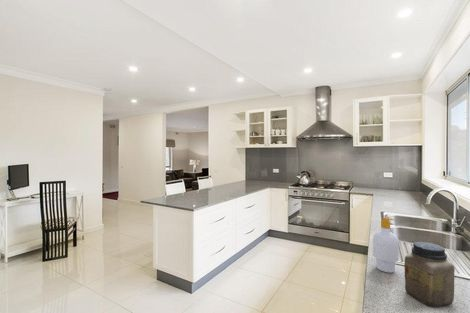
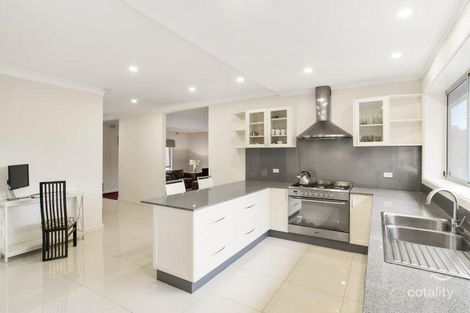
- soap bottle [372,216,400,274]
- jar [403,241,456,308]
